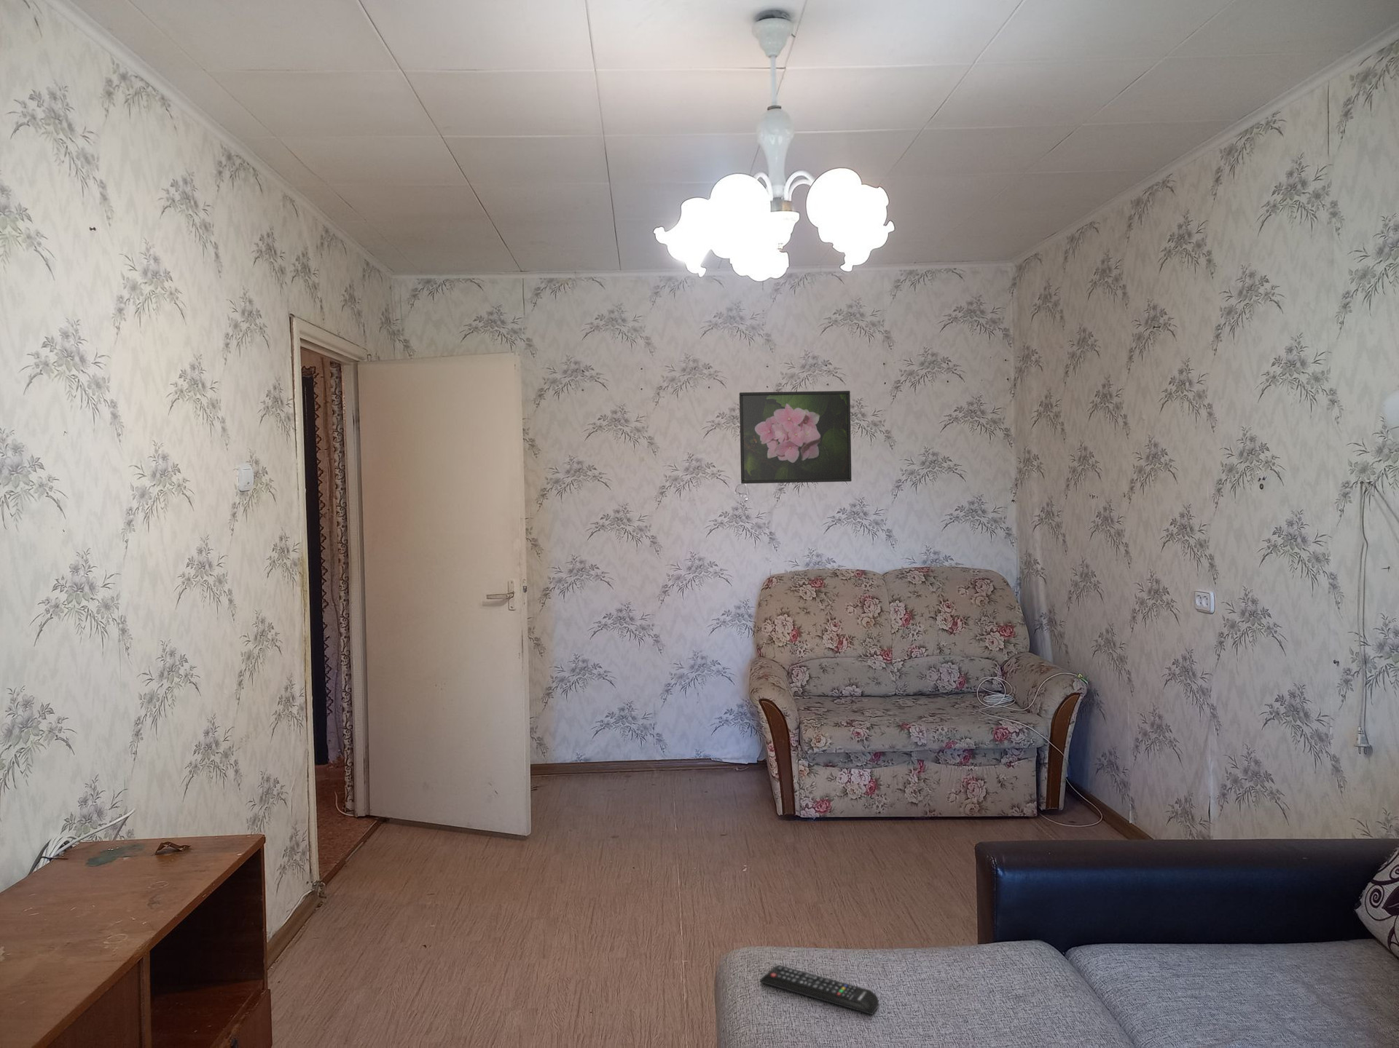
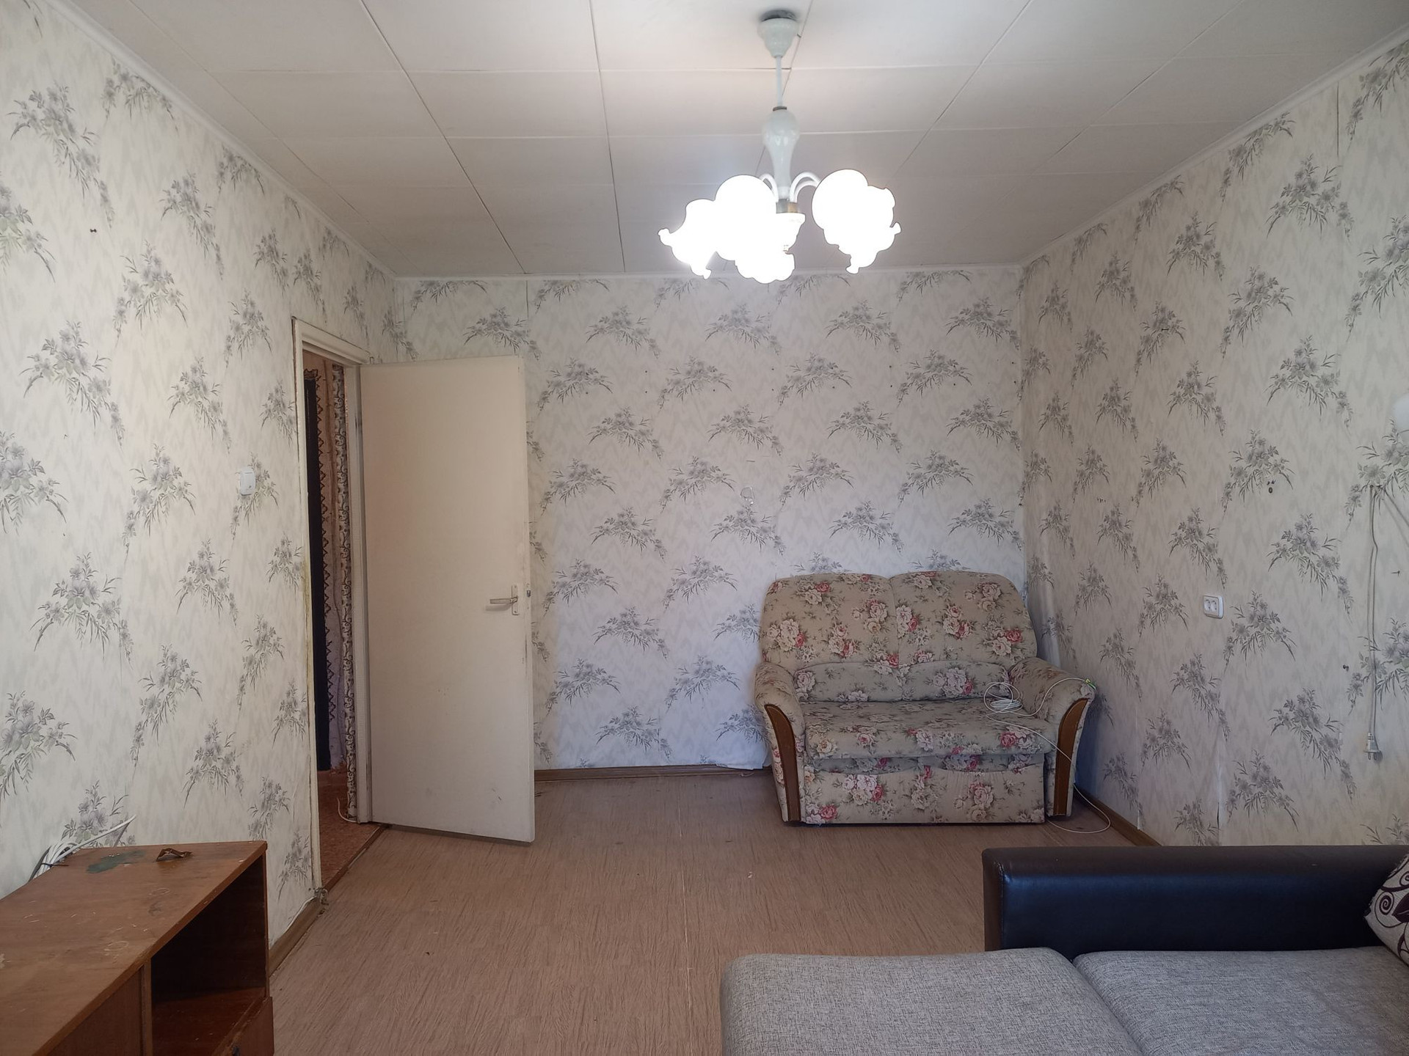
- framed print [739,390,853,484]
- remote control [759,964,879,1015]
